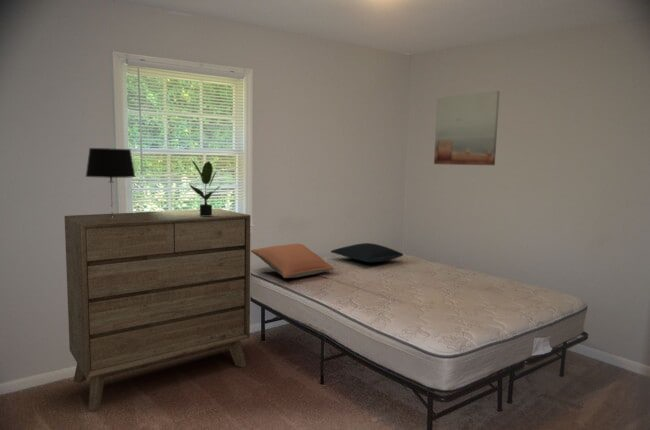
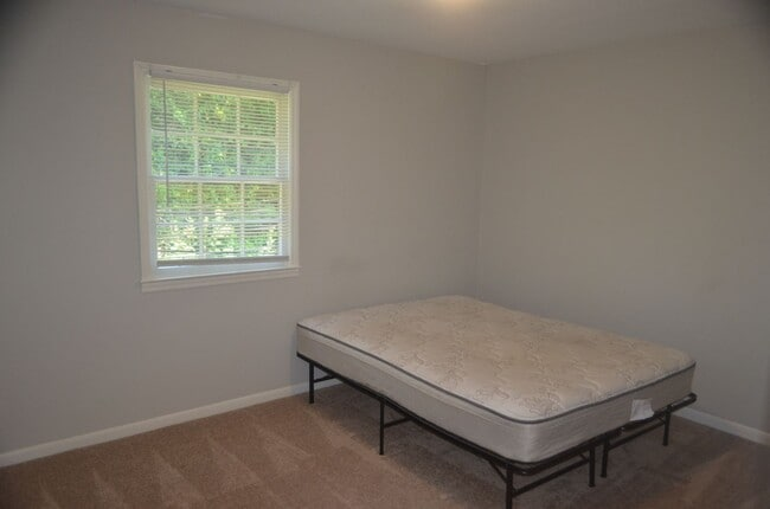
- pillow [250,243,335,279]
- pillow [330,242,404,263]
- dresser [64,208,251,411]
- table lamp [85,147,136,218]
- potted plant [189,159,221,216]
- wall art [433,90,501,166]
